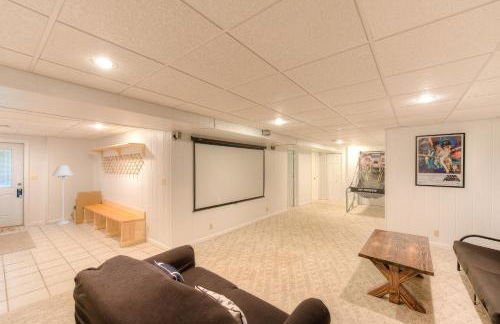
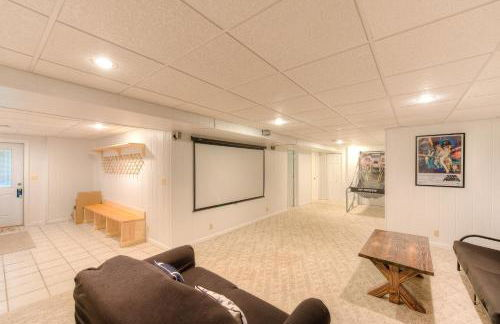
- floor lamp [51,164,75,225]
